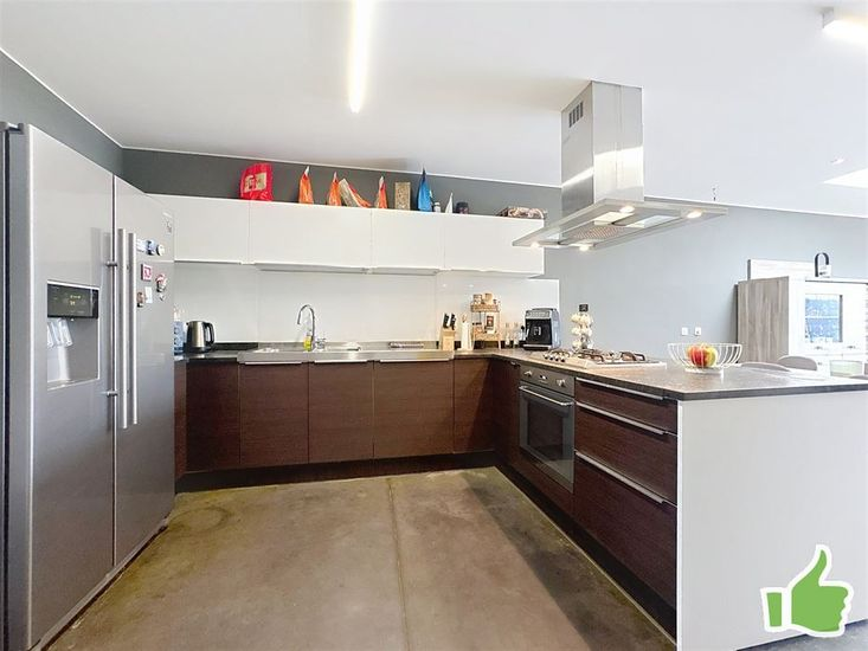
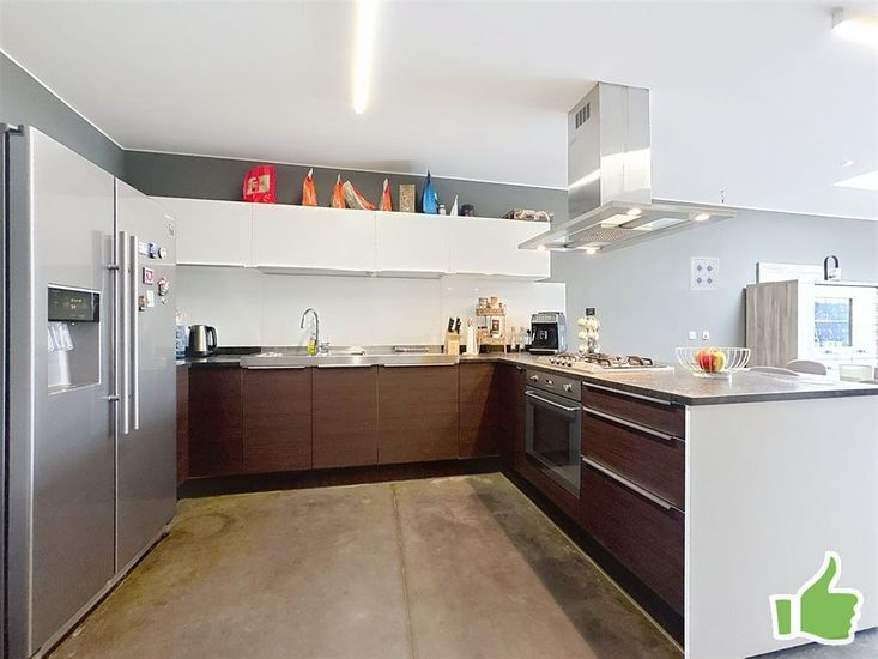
+ wall art [688,255,720,292]
